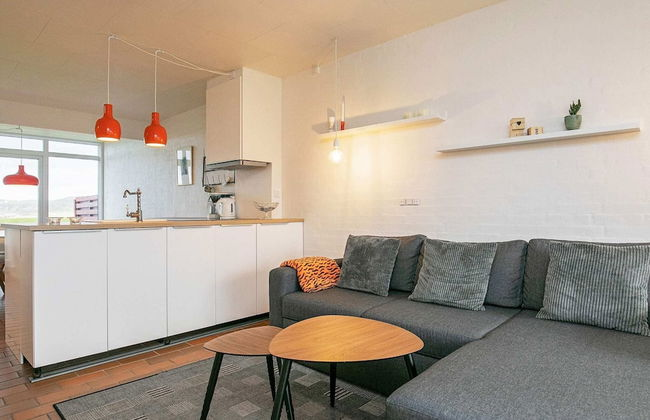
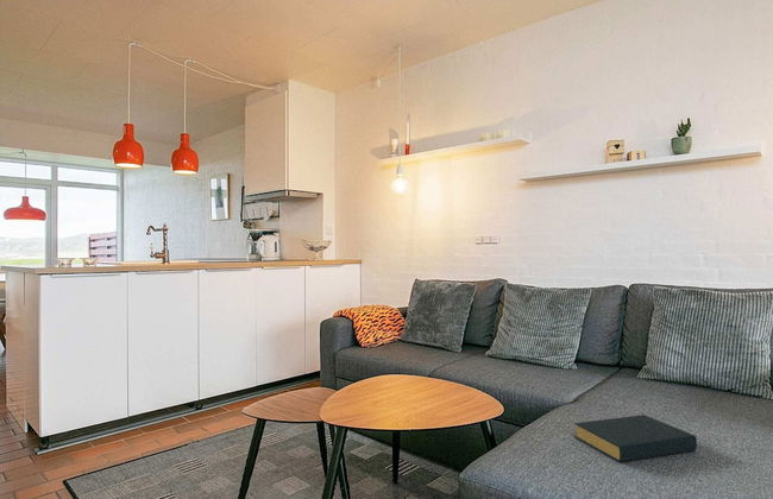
+ hardback book [573,413,698,463]
